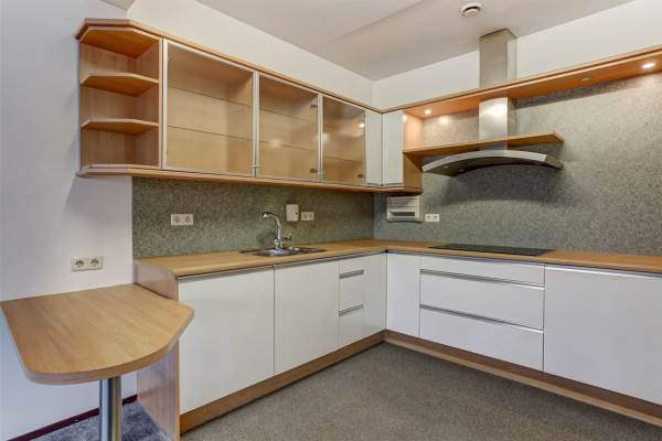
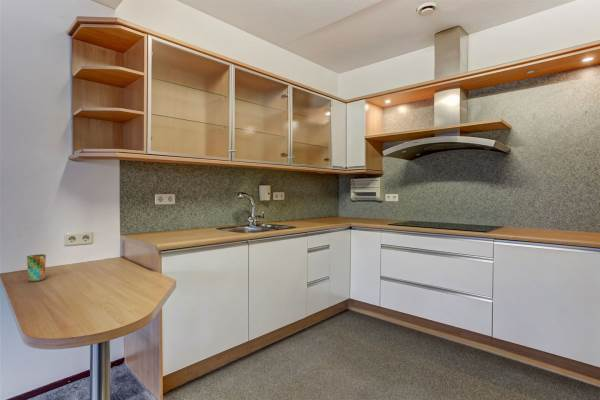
+ cup [26,253,47,283]
